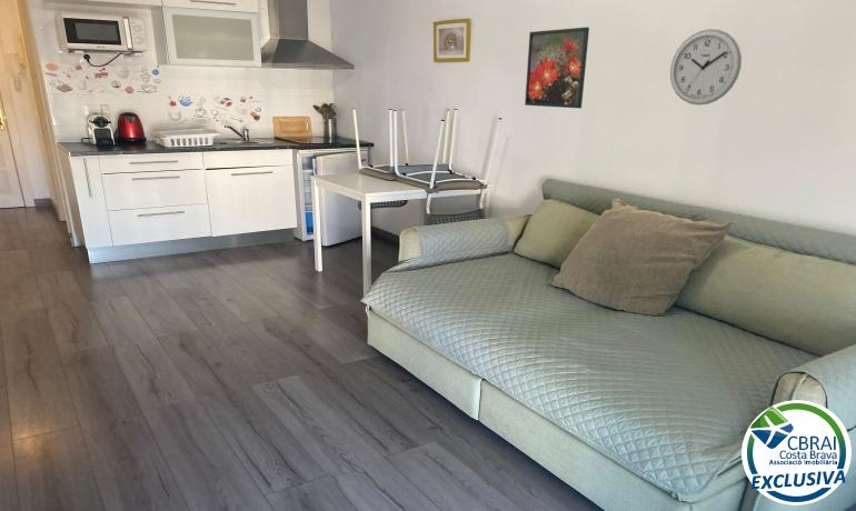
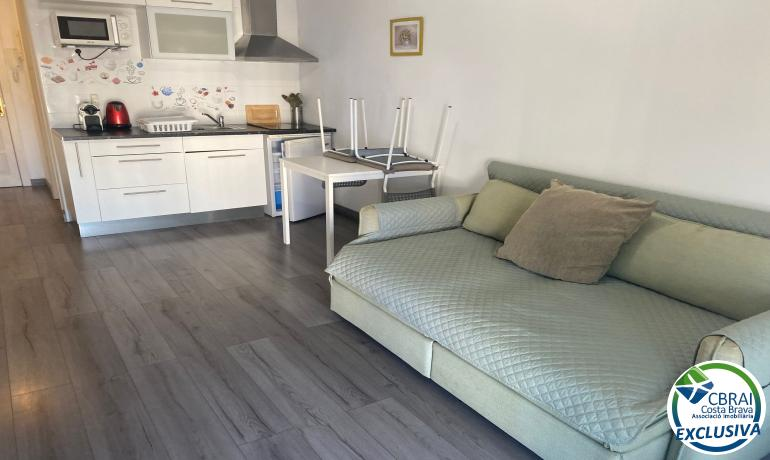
- wall clock [669,28,743,107]
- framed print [524,26,590,109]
